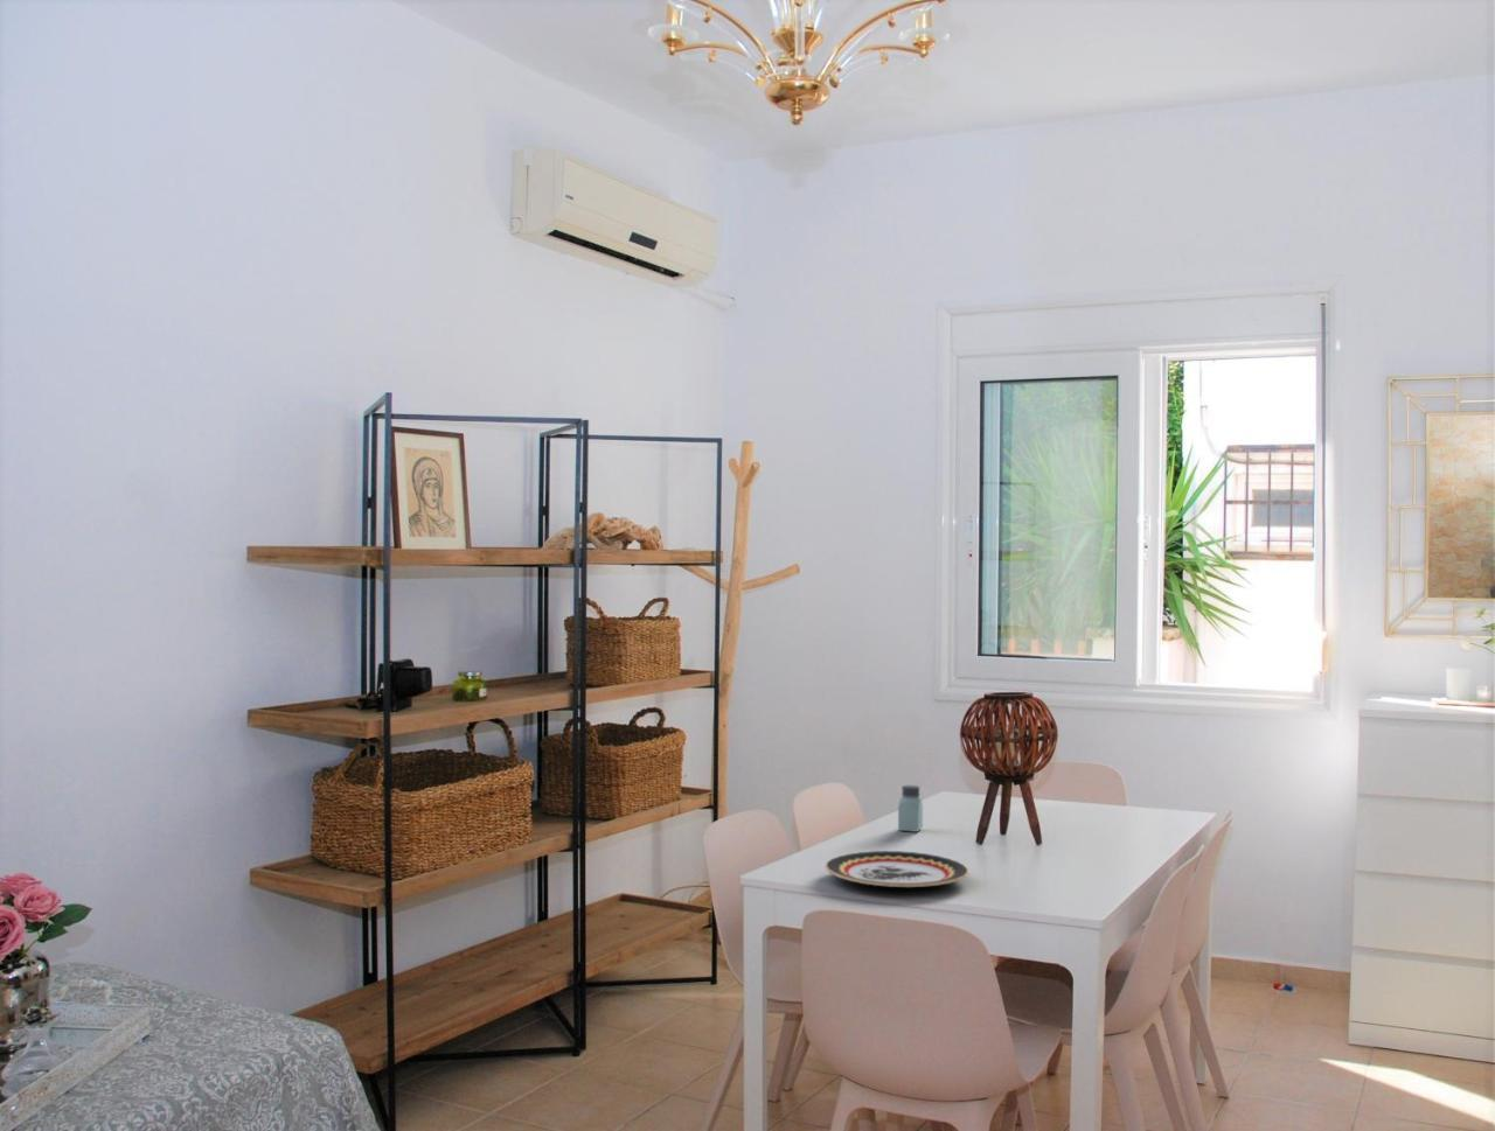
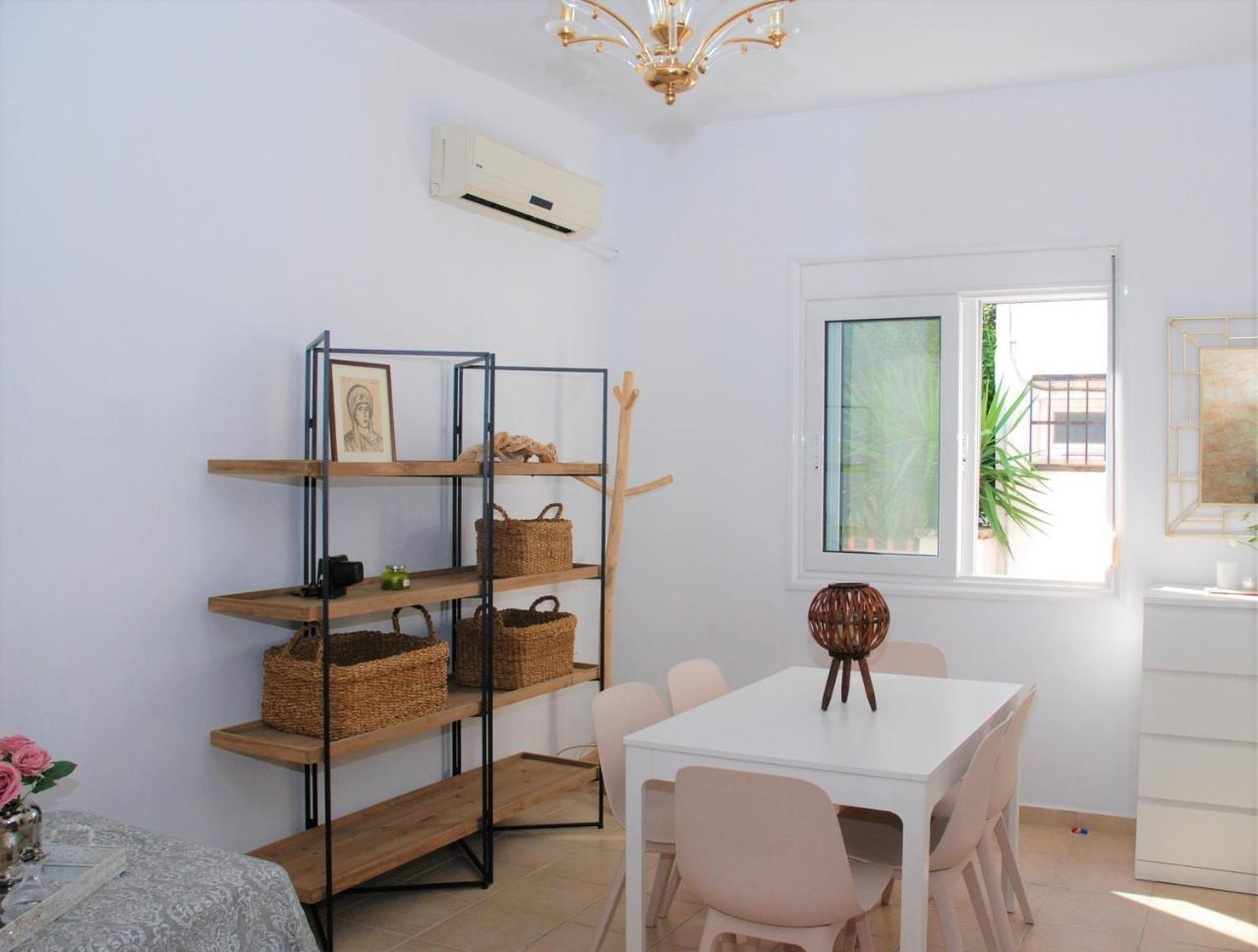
- plate [824,849,971,889]
- saltshaker [897,784,923,833]
